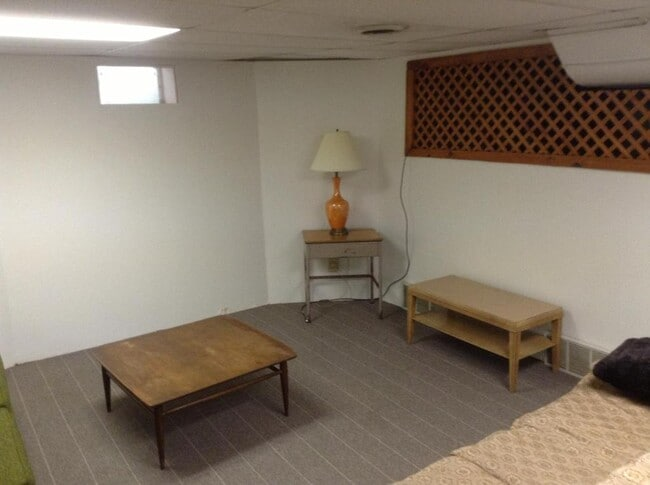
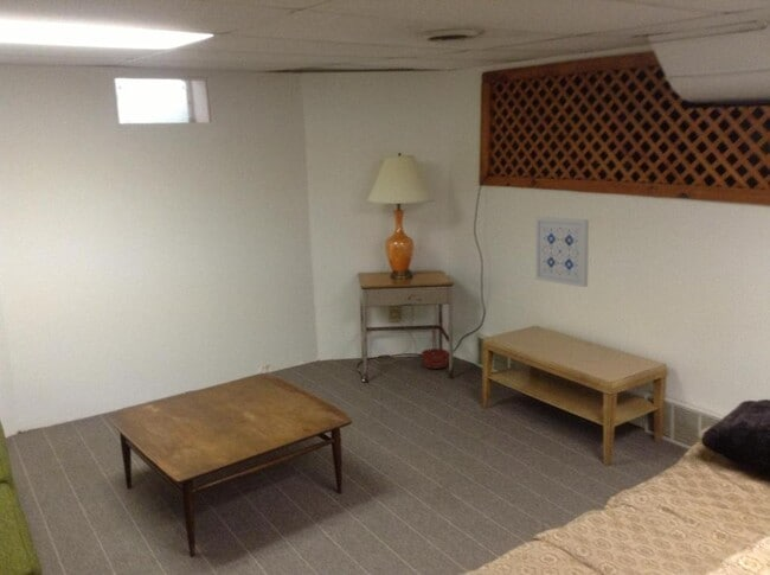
+ wall art [534,216,590,288]
+ basket [419,328,450,370]
